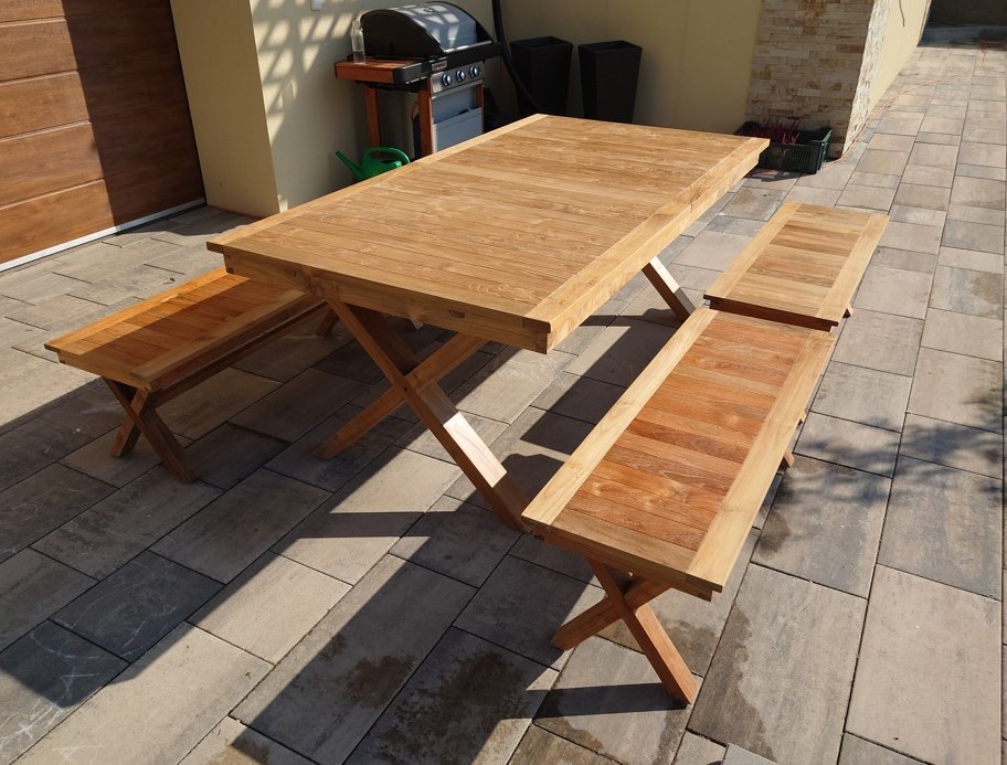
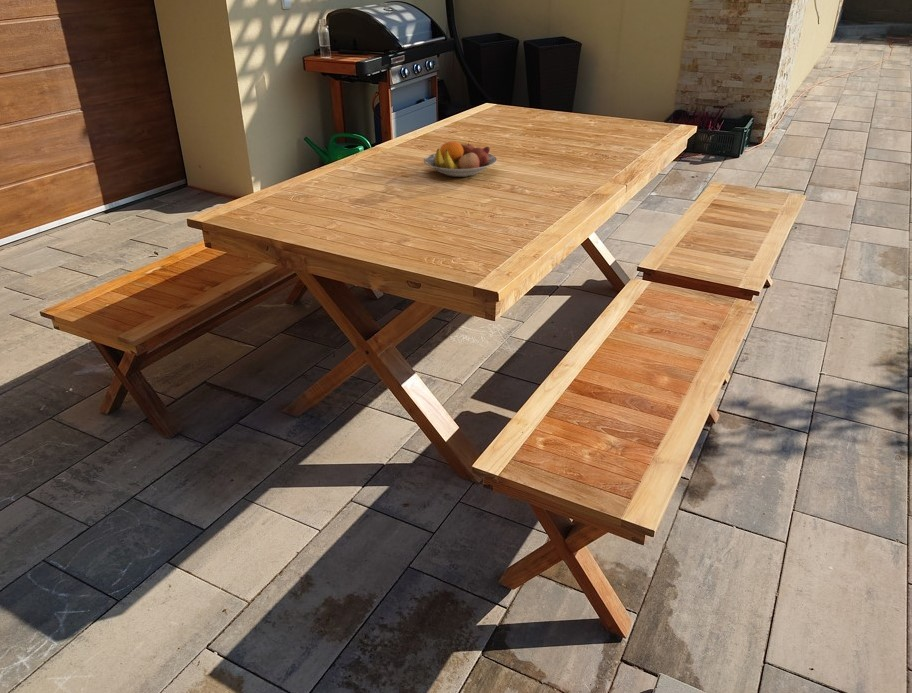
+ fruit bowl [423,140,498,178]
